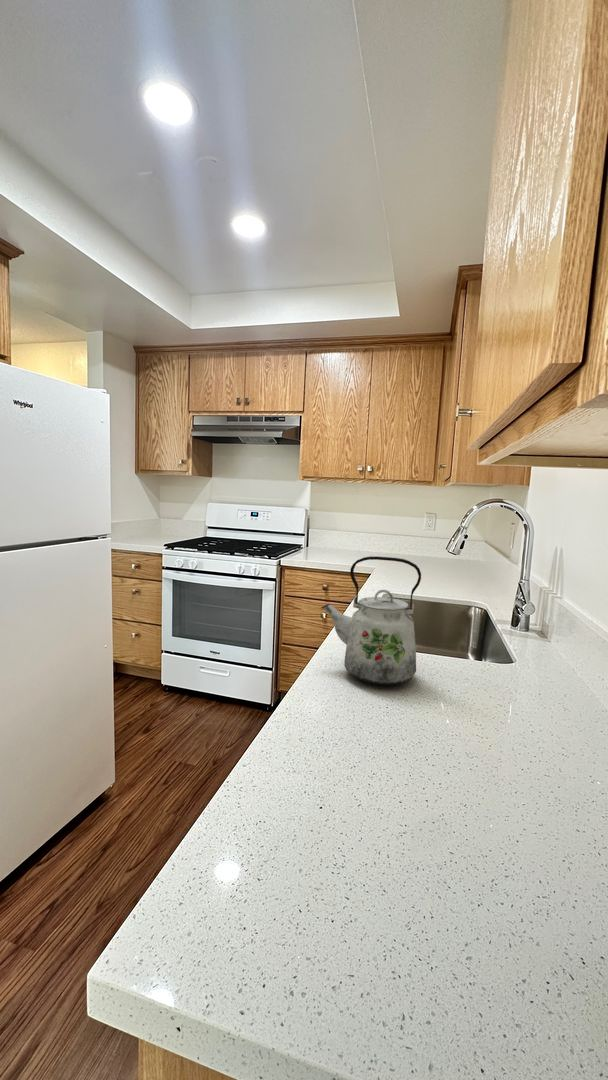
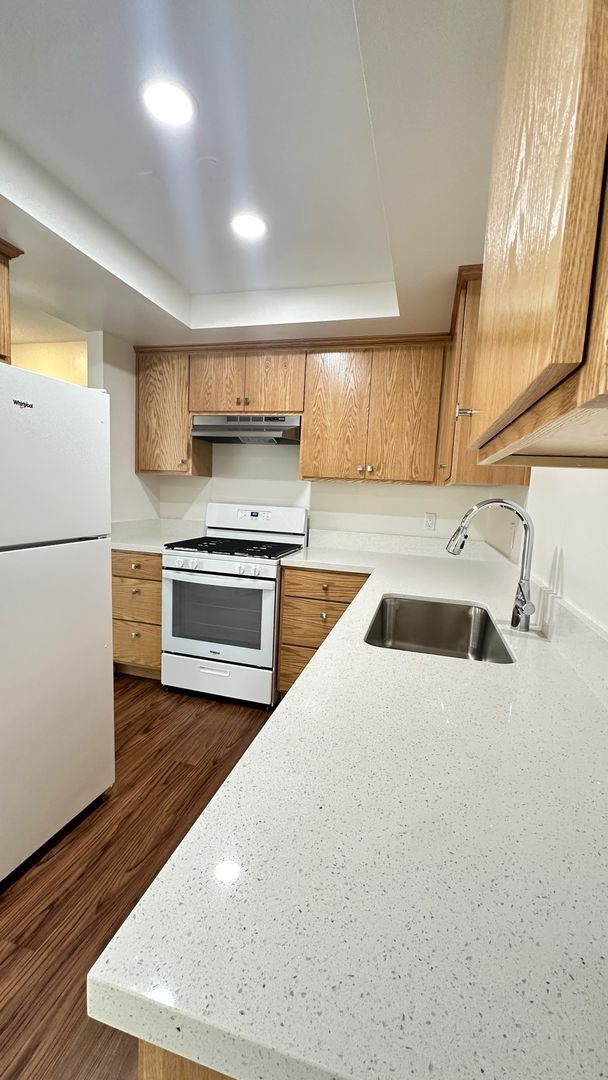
- kettle [320,555,422,686]
